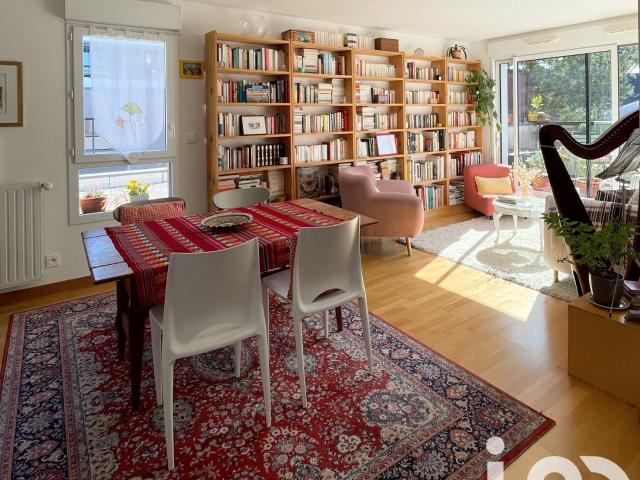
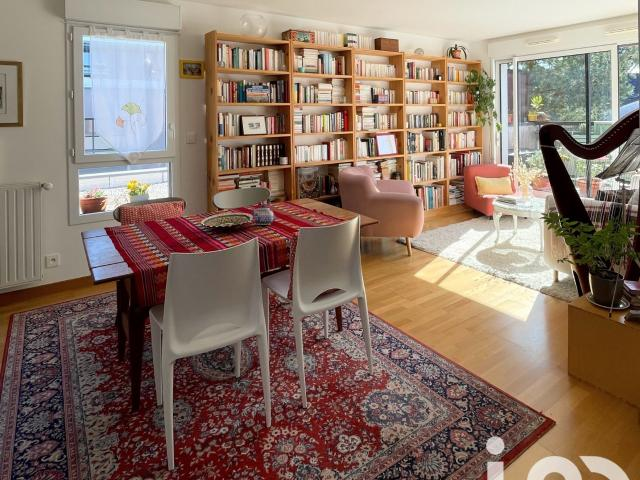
+ teapot [250,204,277,226]
